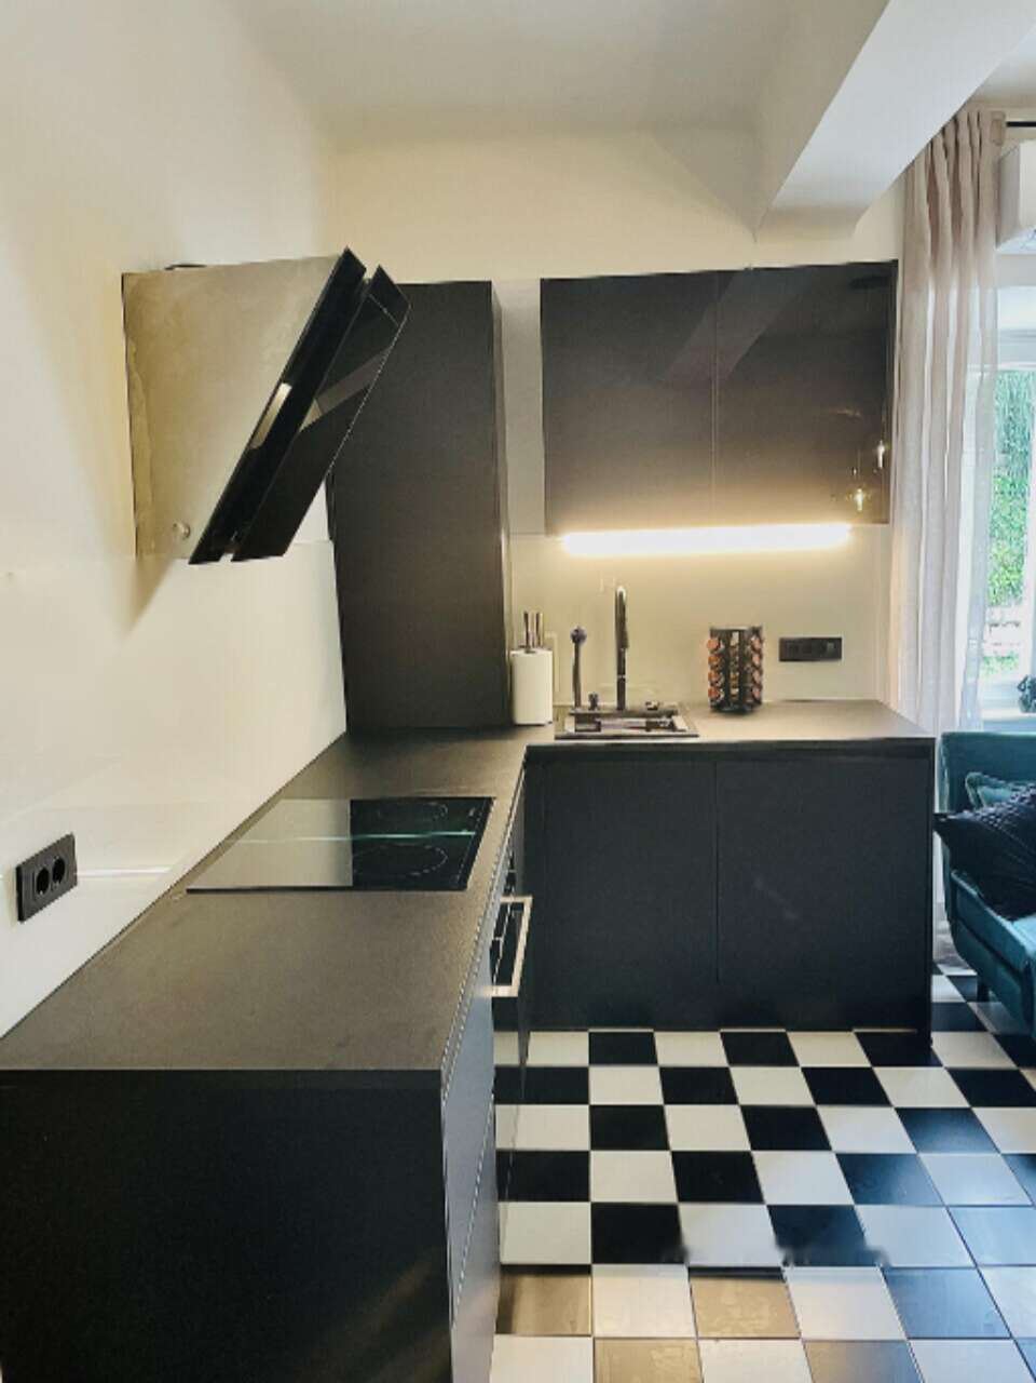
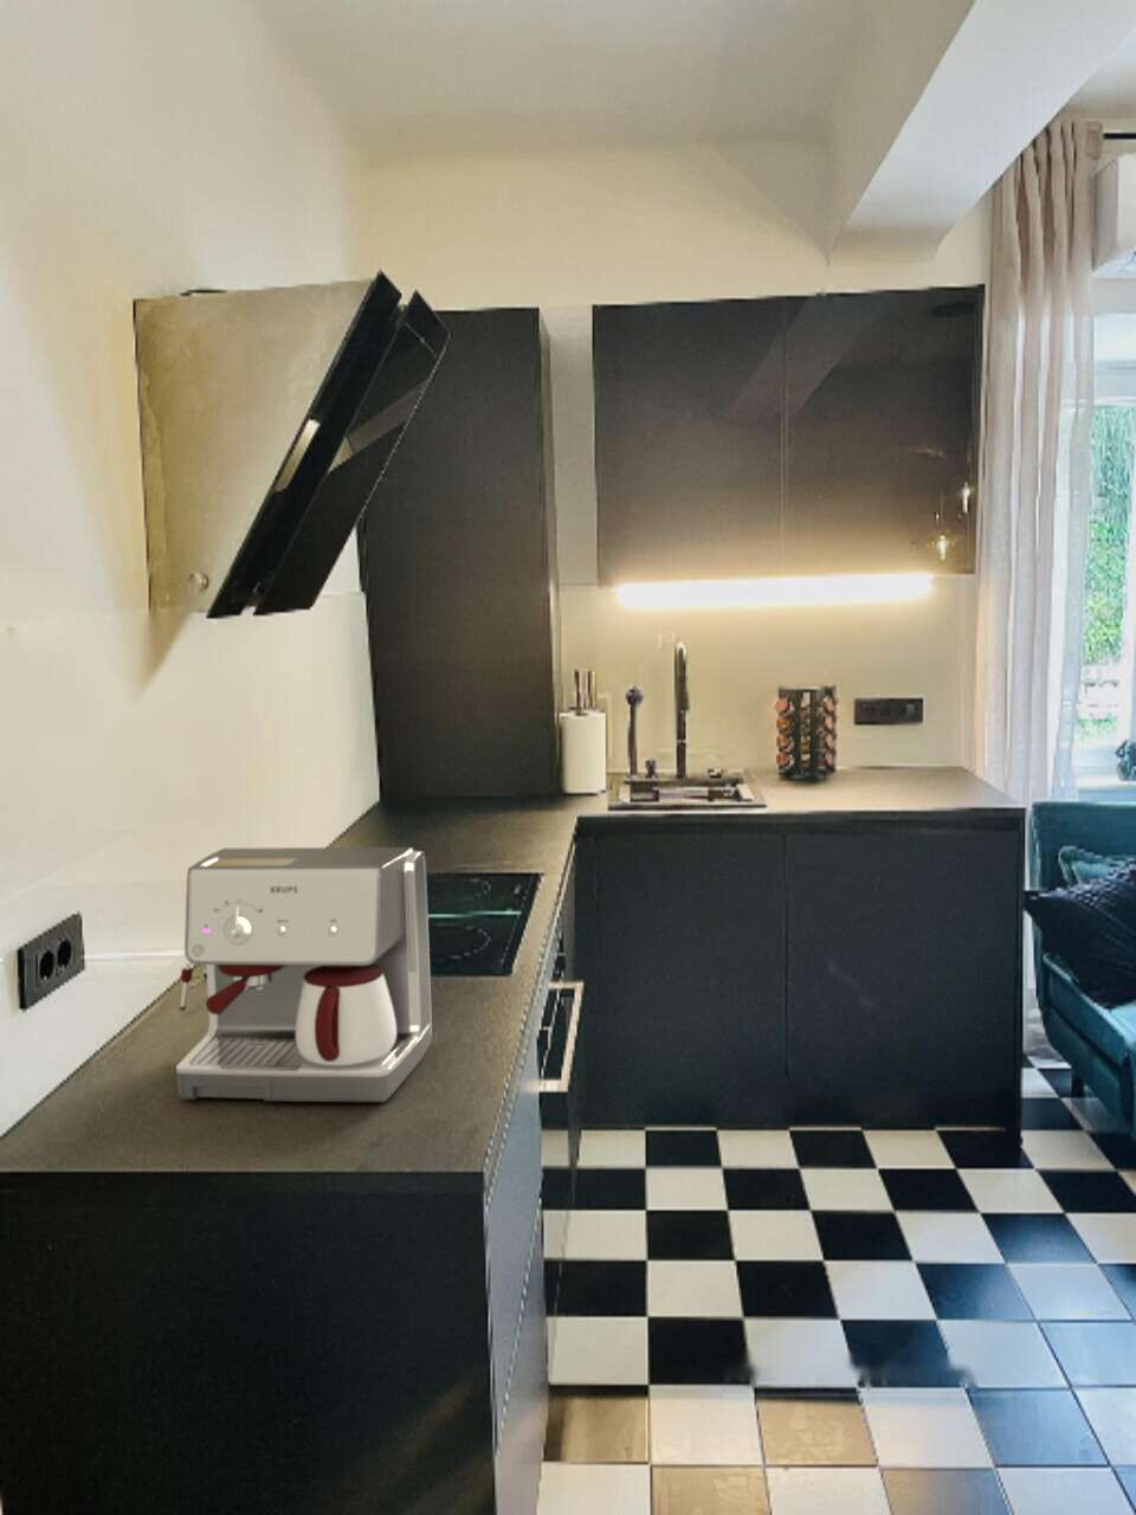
+ coffee maker [175,846,433,1103]
